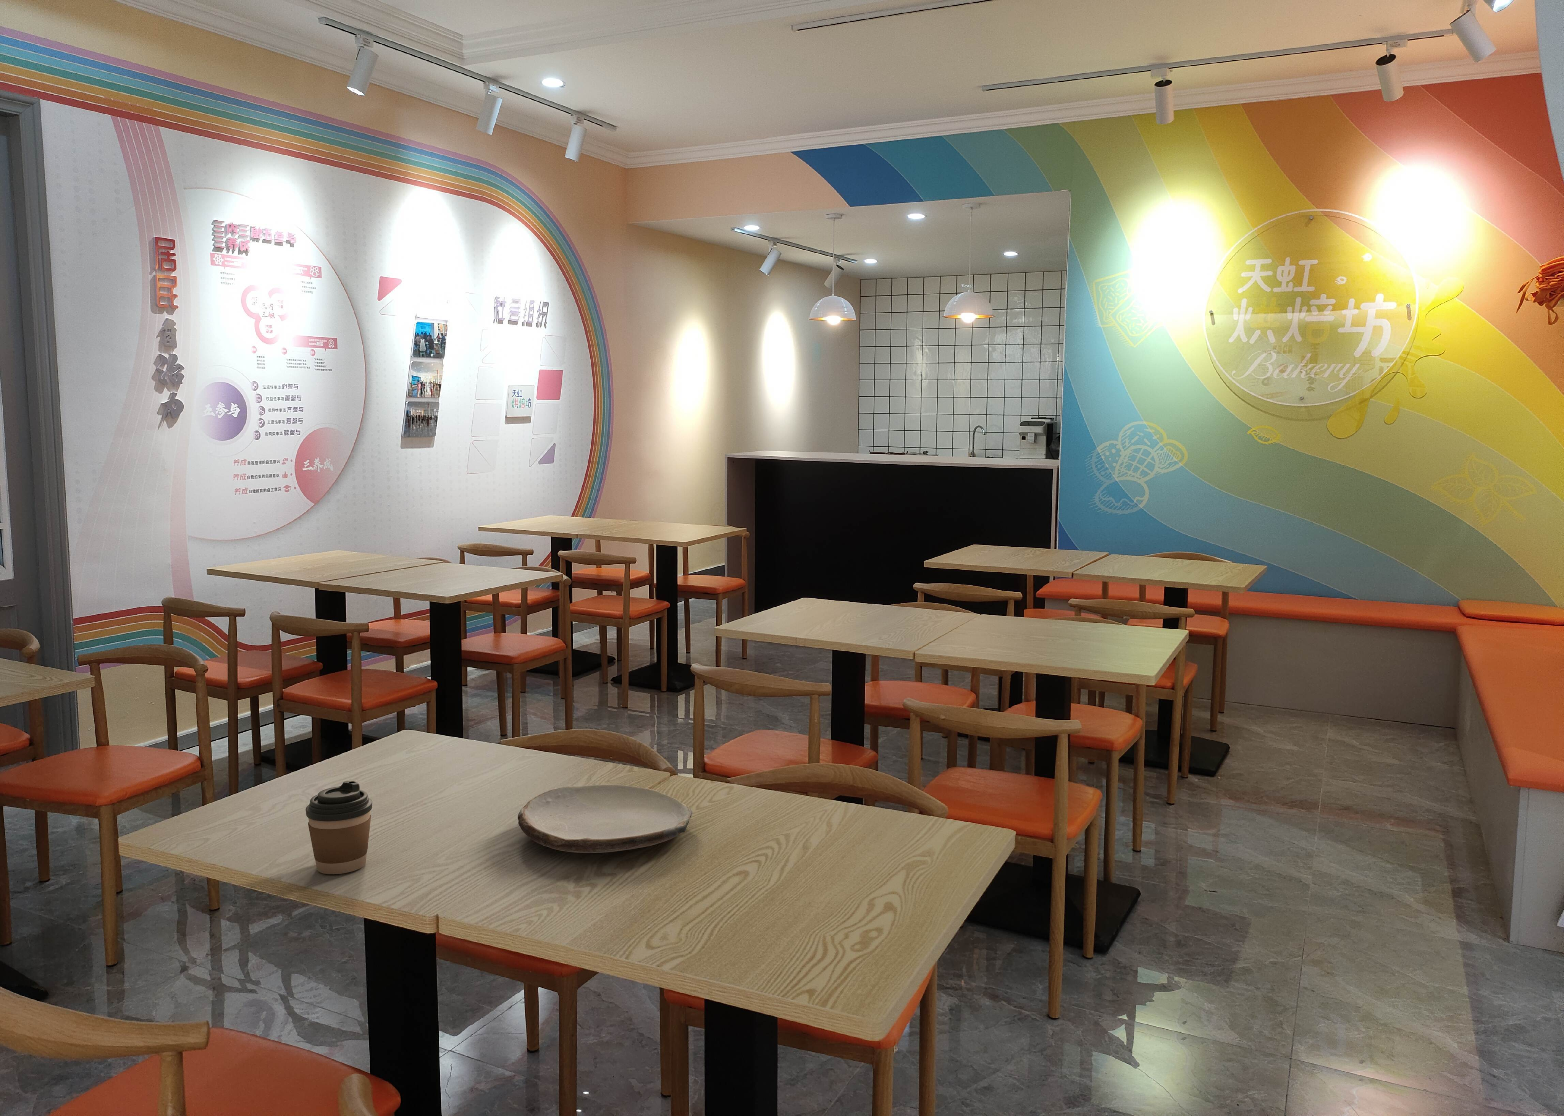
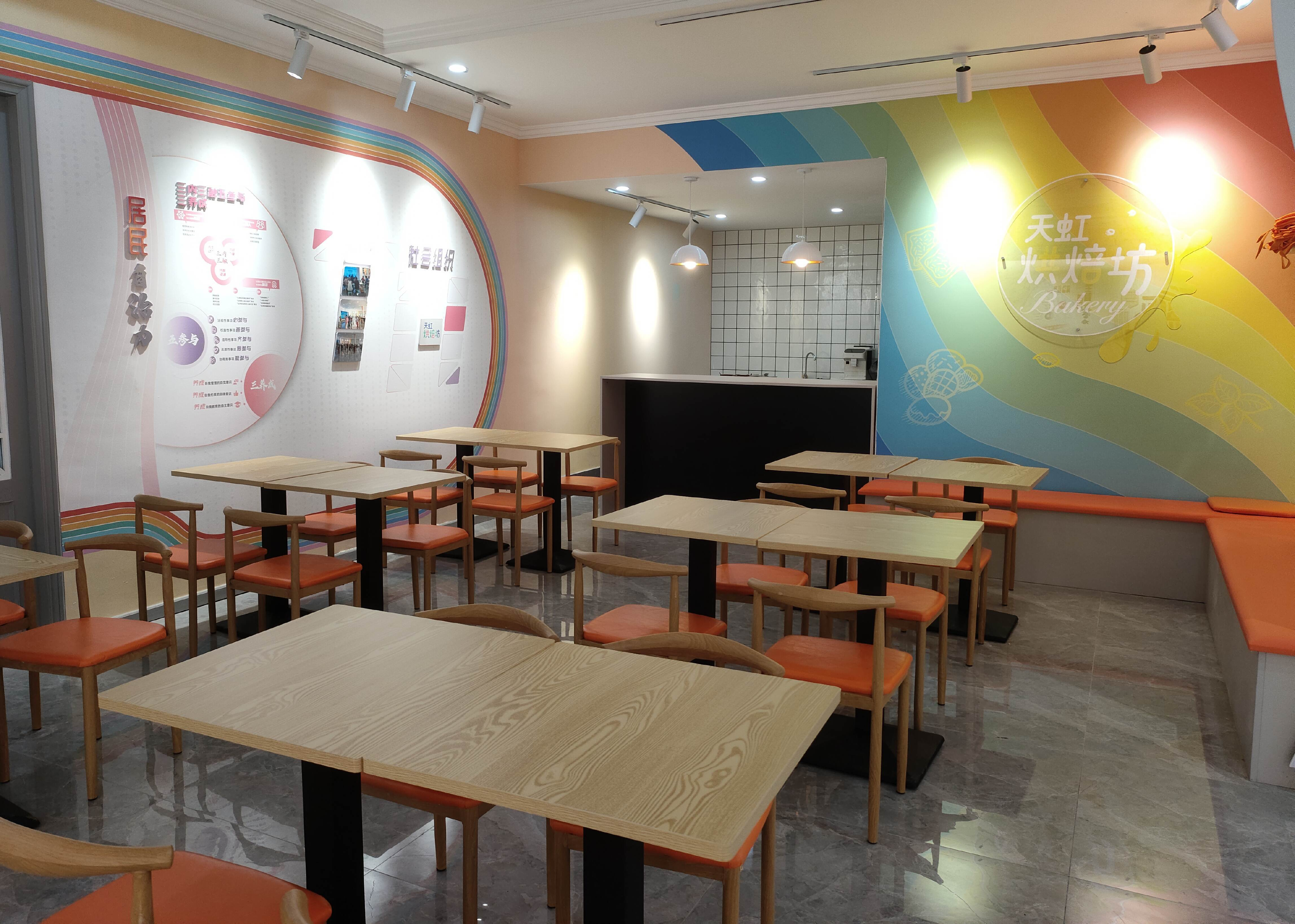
- plate [517,784,693,854]
- coffee cup [306,780,373,874]
